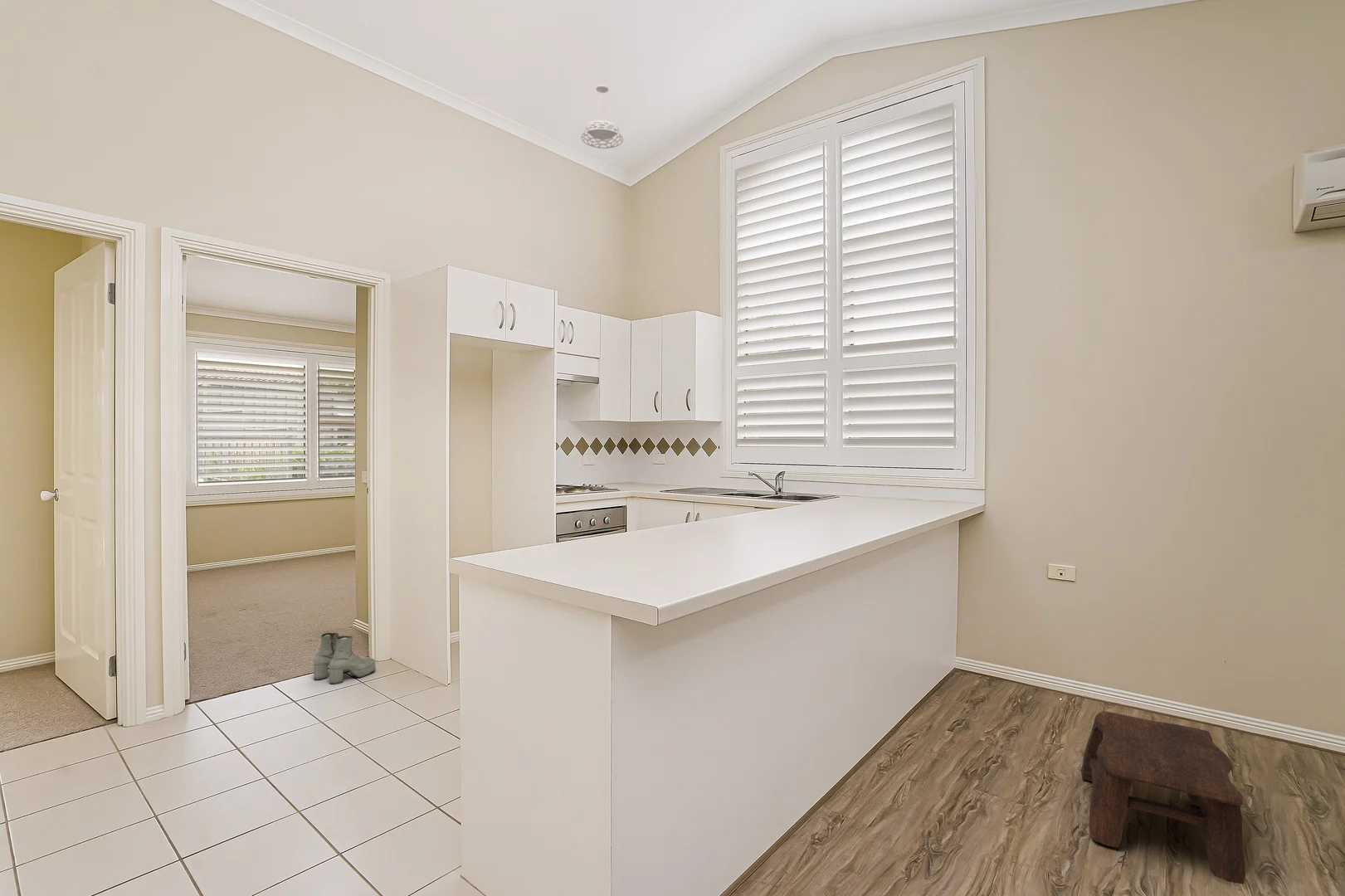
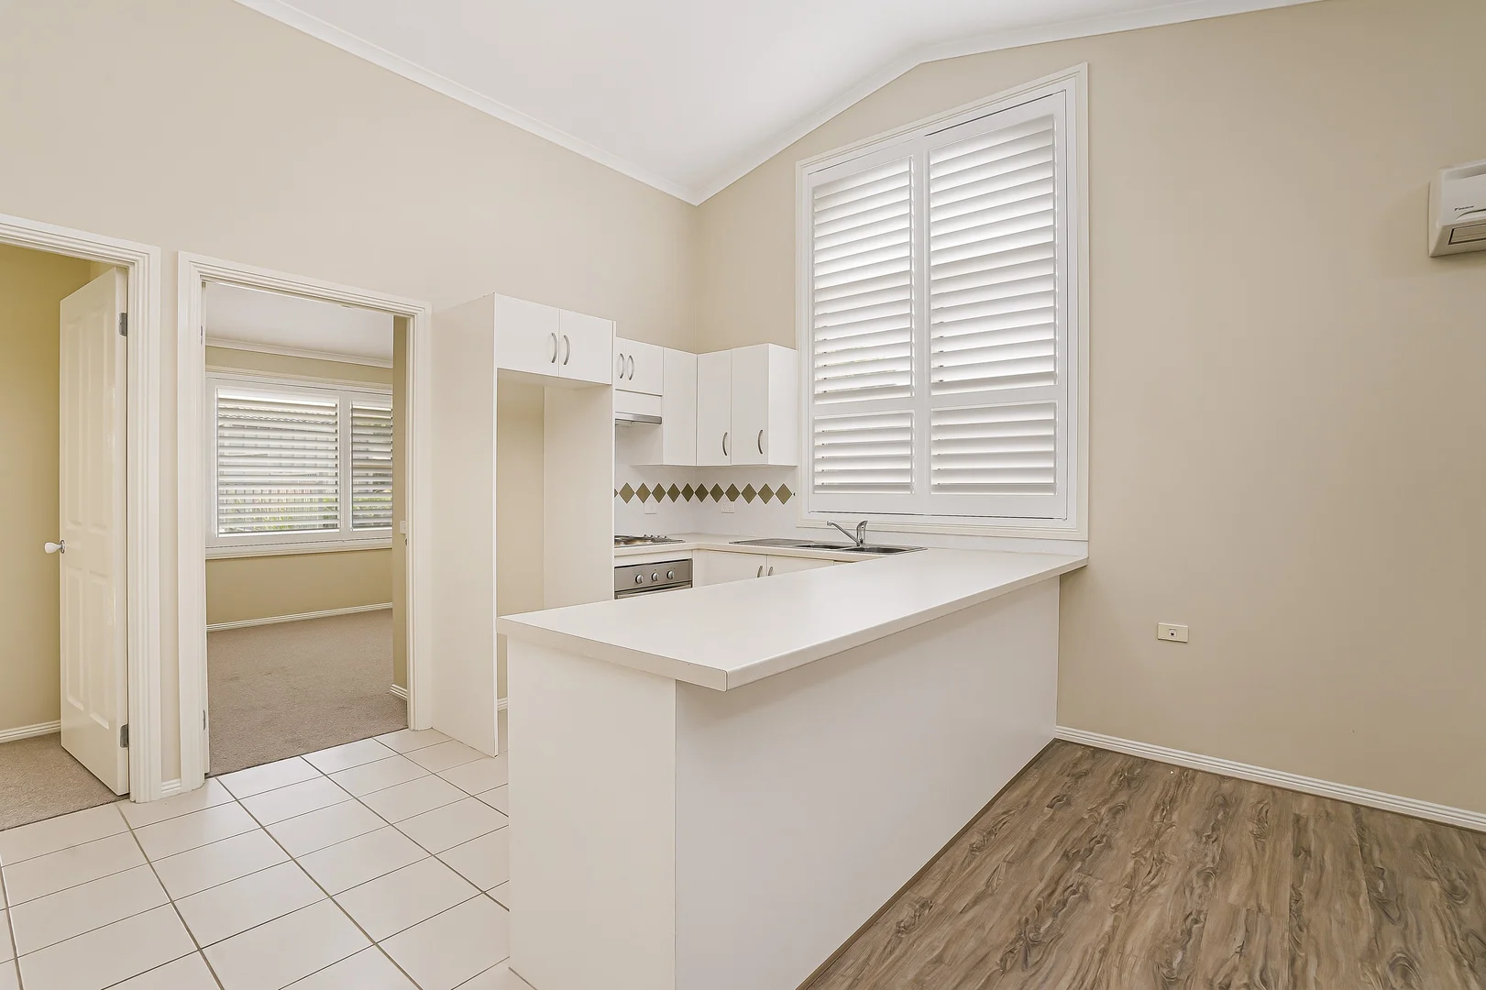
- boots [313,632,377,684]
- pendant light [581,84,624,149]
- stool [1080,710,1246,885]
